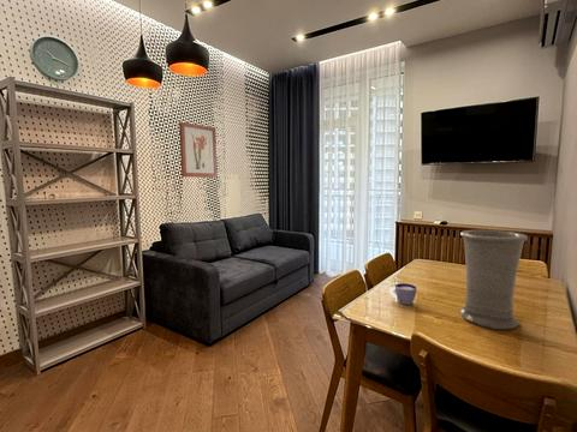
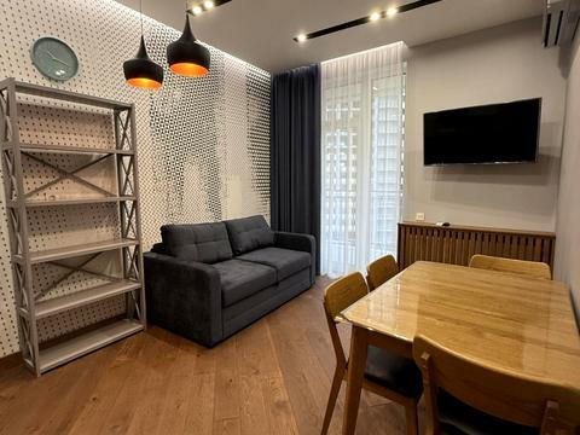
- wall art [178,121,219,179]
- vase [459,229,529,330]
- cup [388,282,418,306]
